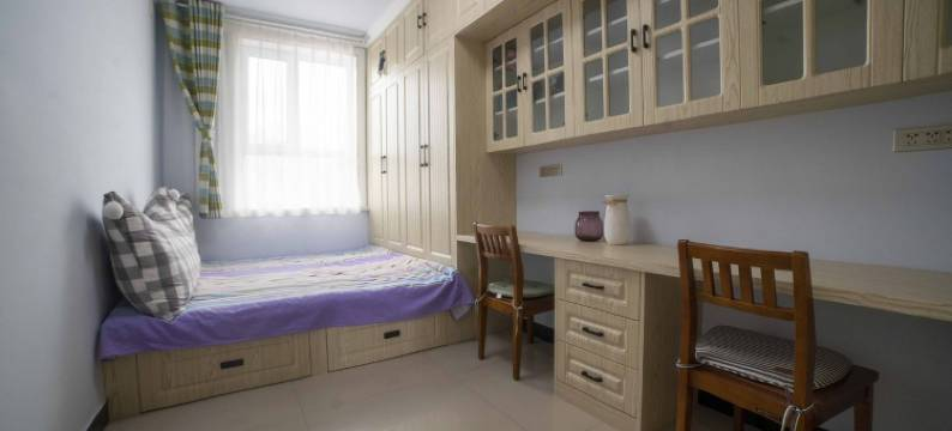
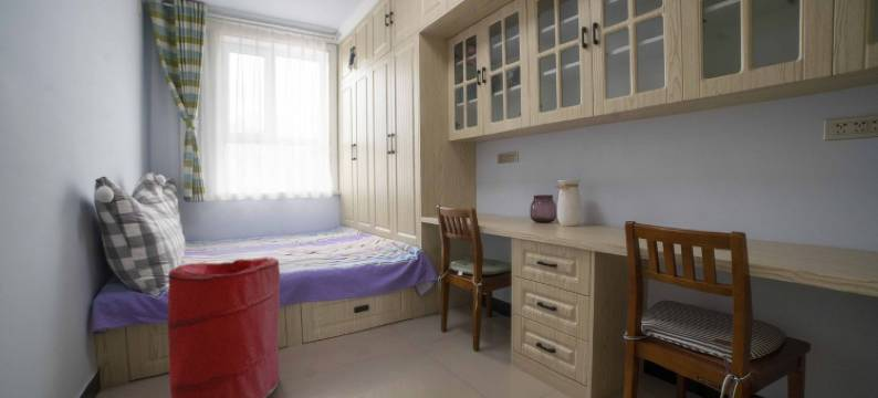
+ laundry hamper [167,256,281,398]
